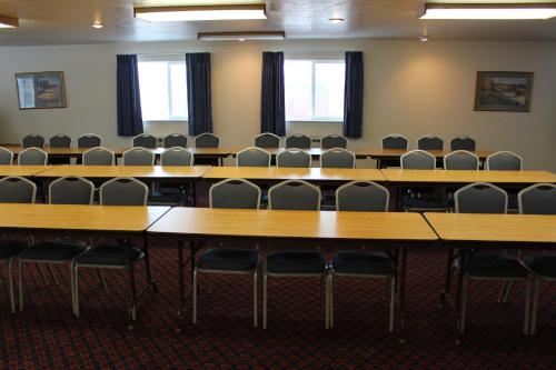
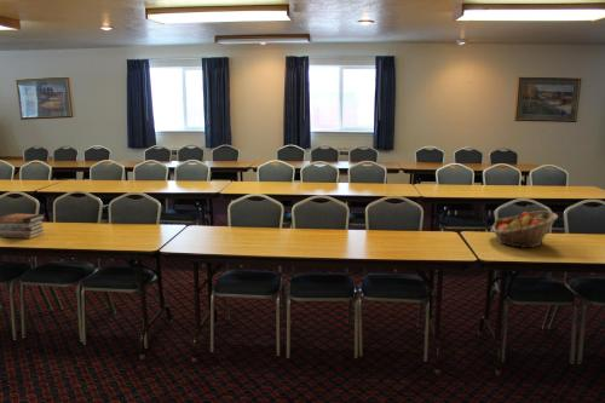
+ book stack [0,213,46,240]
+ fruit basket [491,209,559,249]
